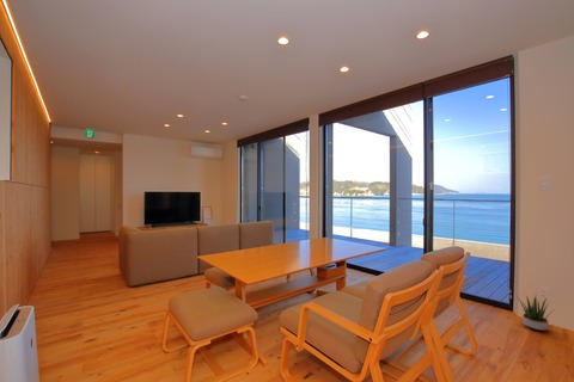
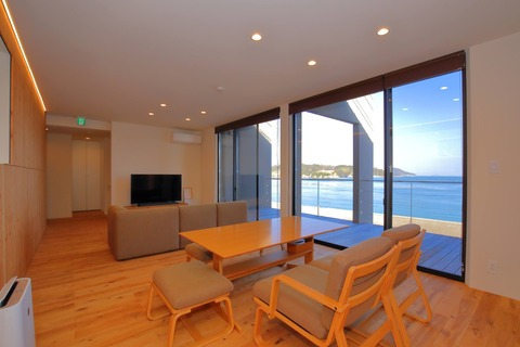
- potted plant [515,295,556,332]
